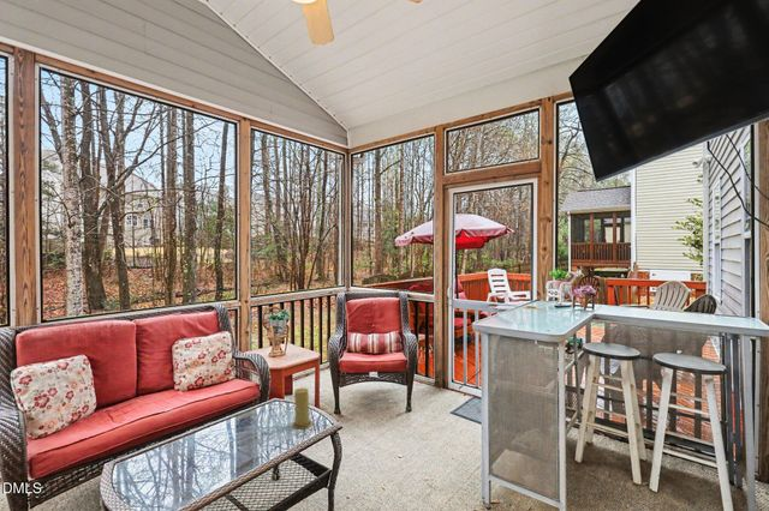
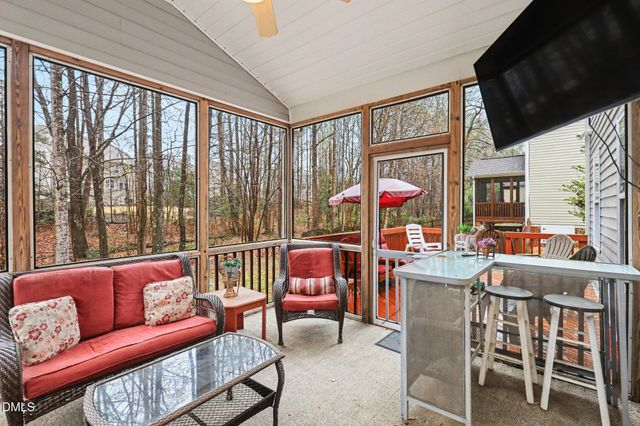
- candle [291,386,314,429]
